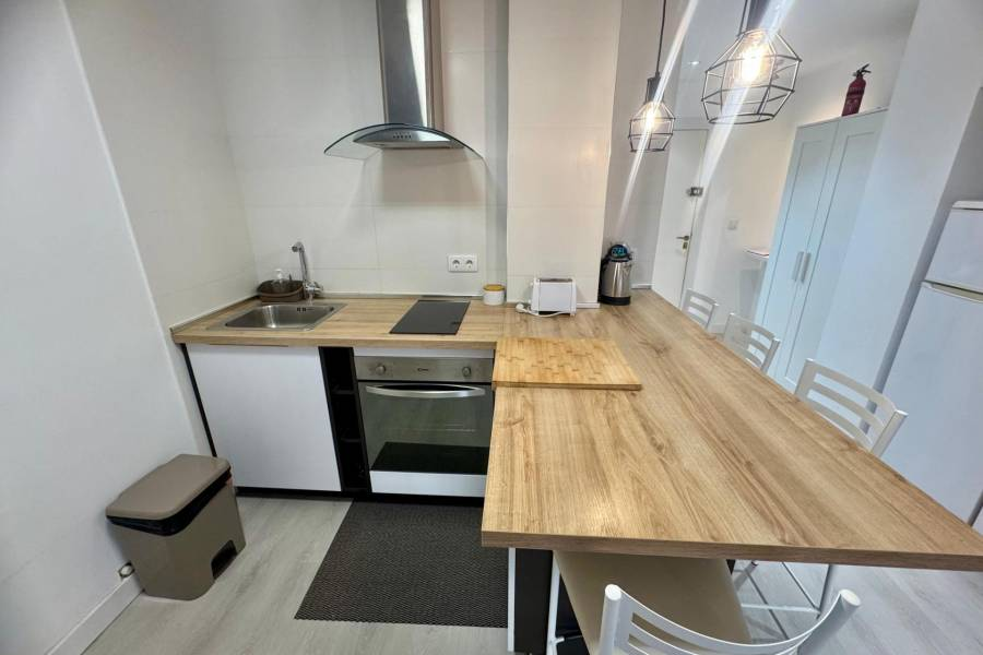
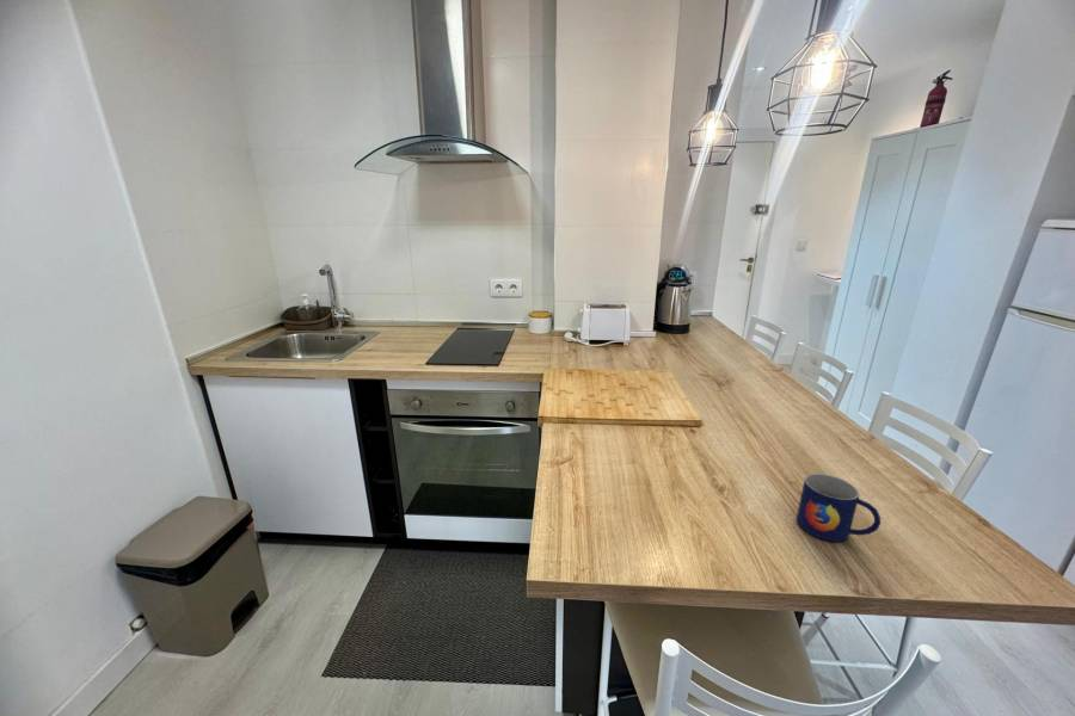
+ mug [796,473,882,543]
